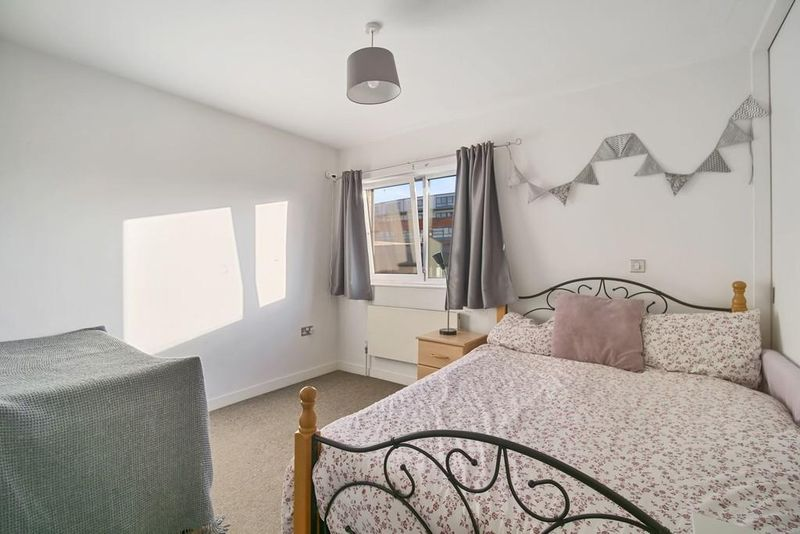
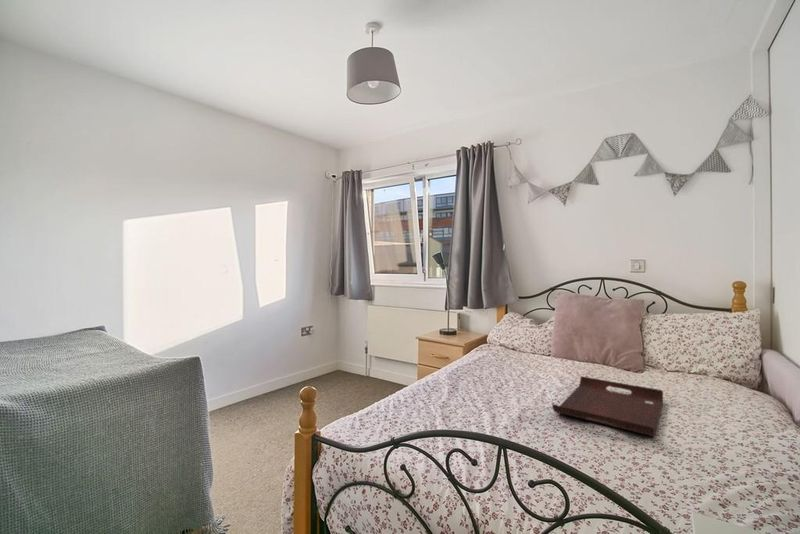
+ serving tray [551,375,664,438]
